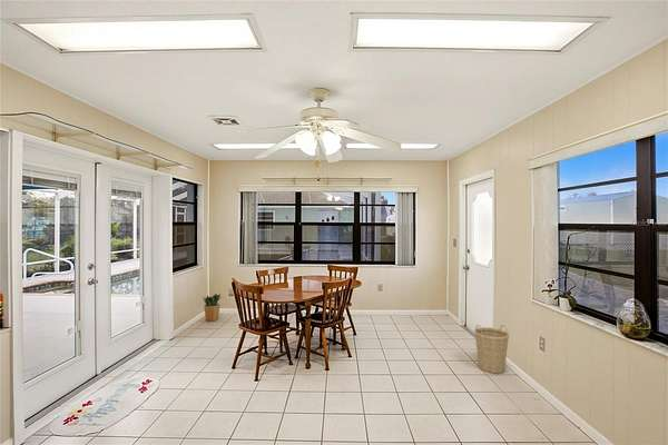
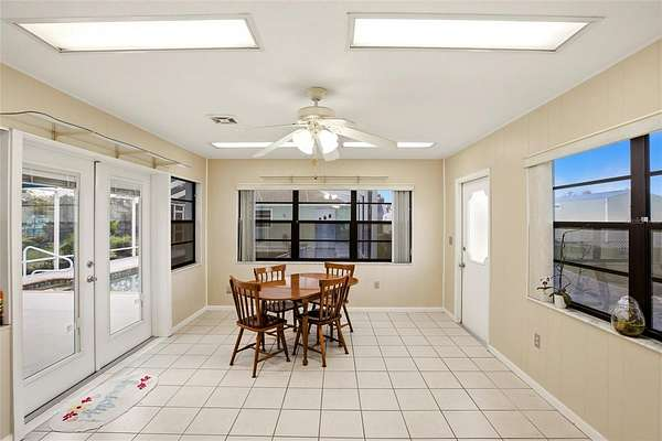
- basket [473,324,510,375]
- potted plant [200,293,223,323]
